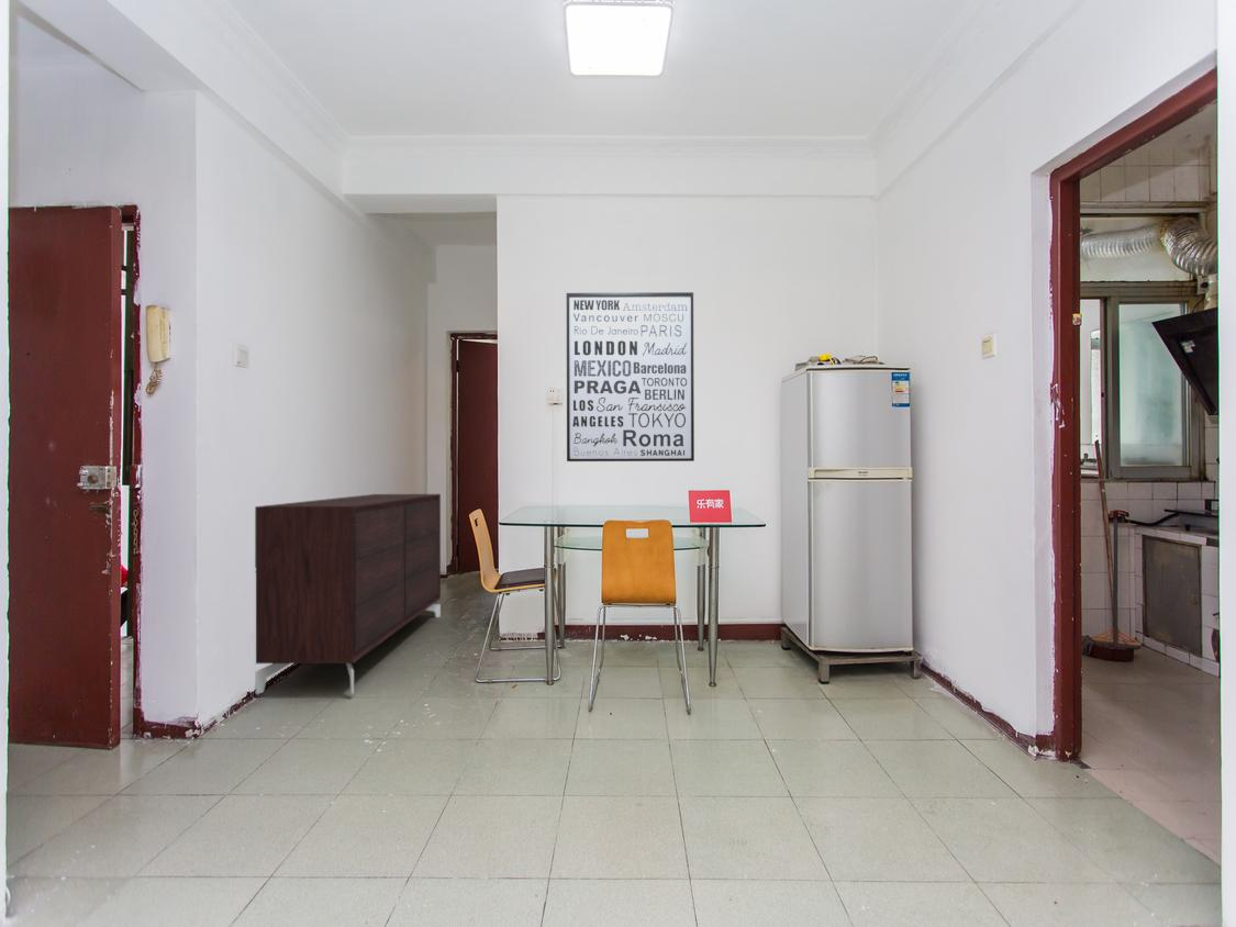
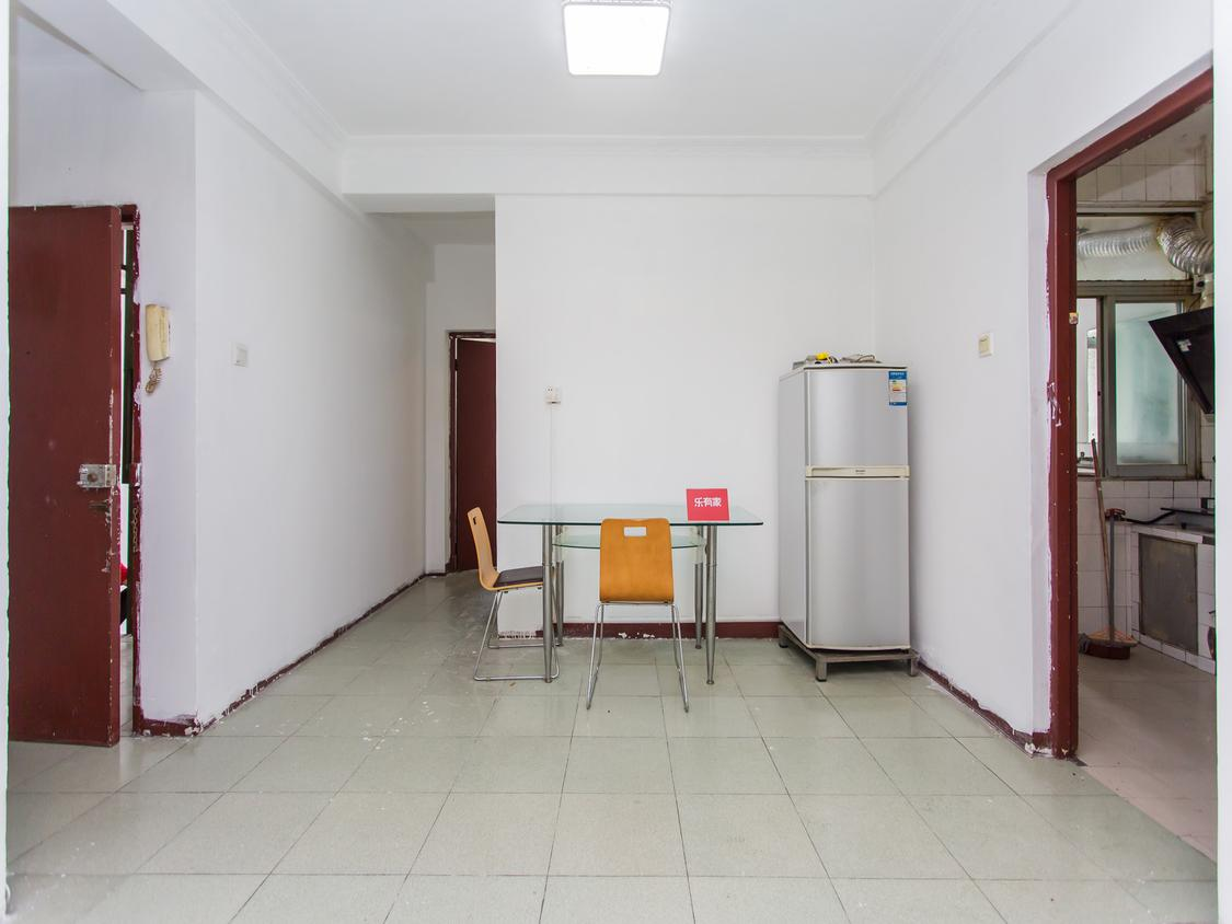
- sideboard [254,493,442,695]
- wall art [566,291,695,462]
